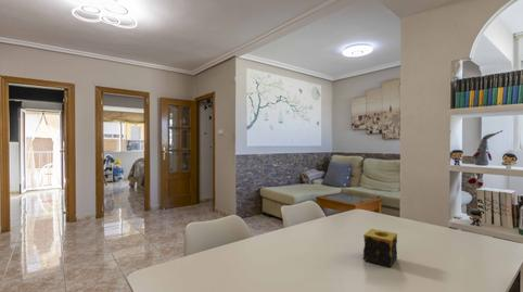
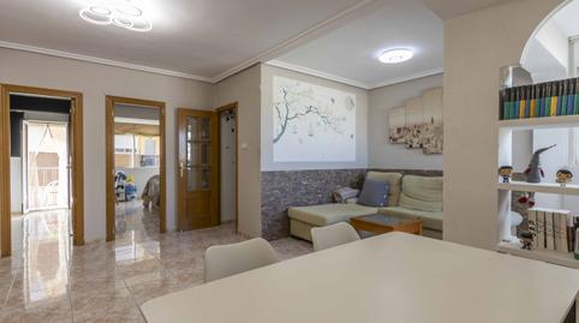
- candle [362,228,398,268]
